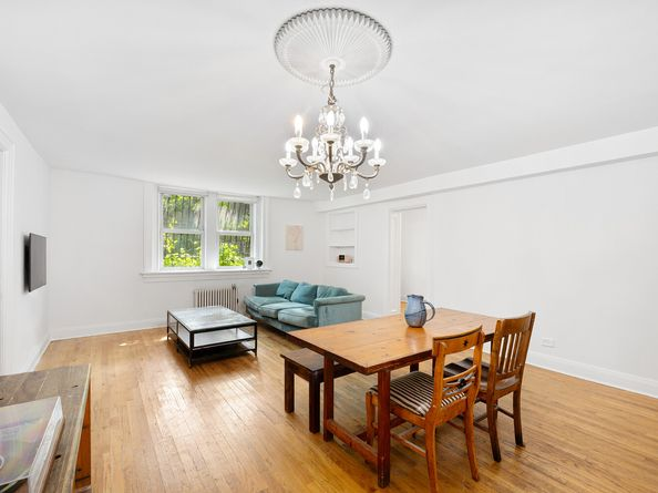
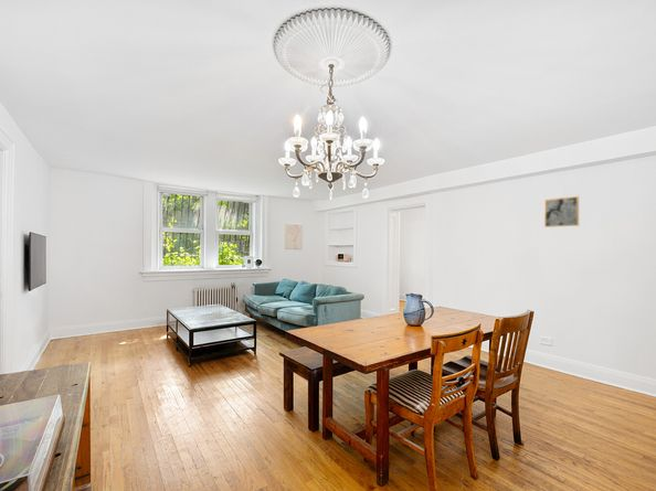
+ wall art [543,195,580,228]
